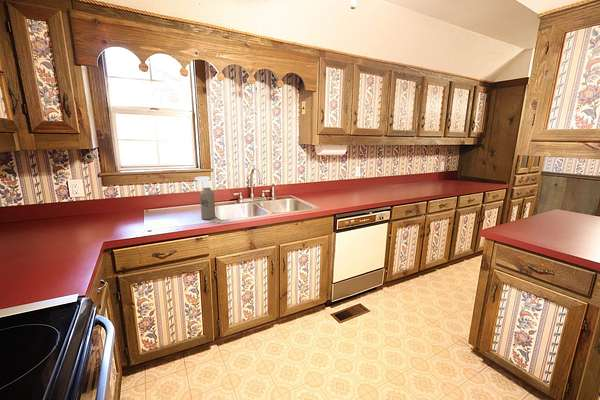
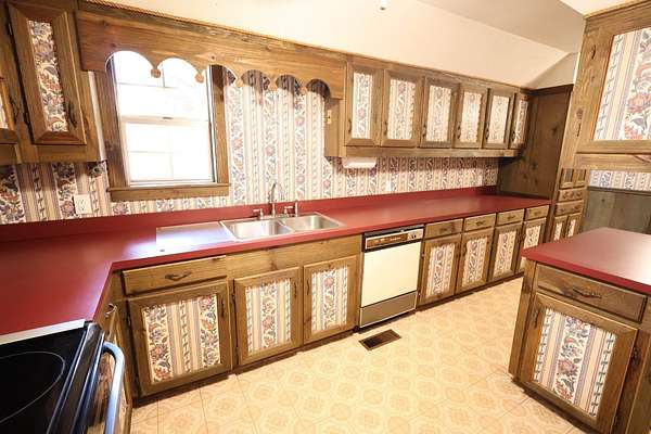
- spray bottle [194,175,216,220]
